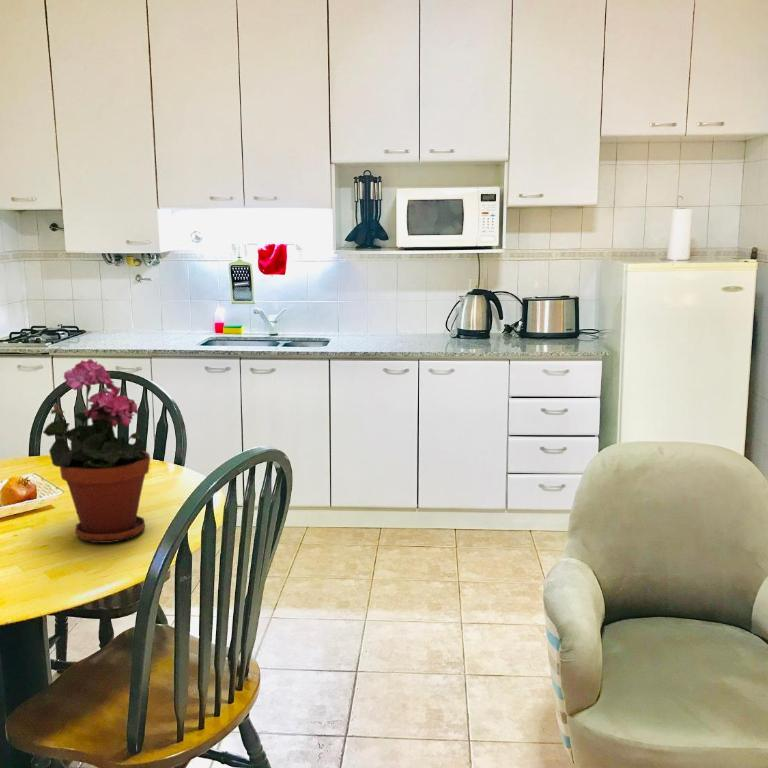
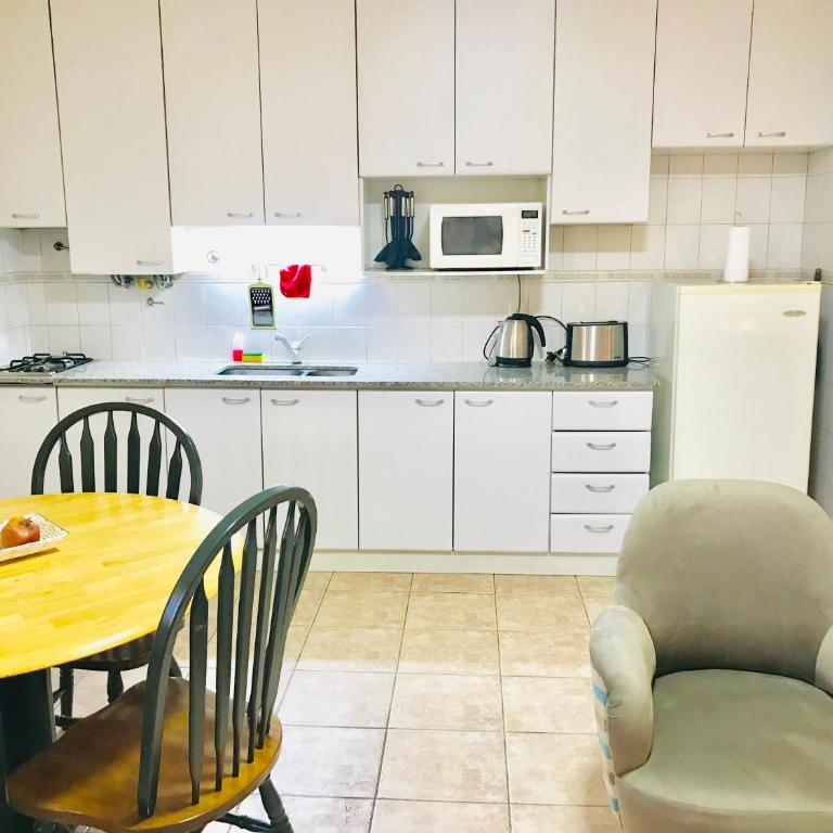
- potted plant [42,358,151,544]
